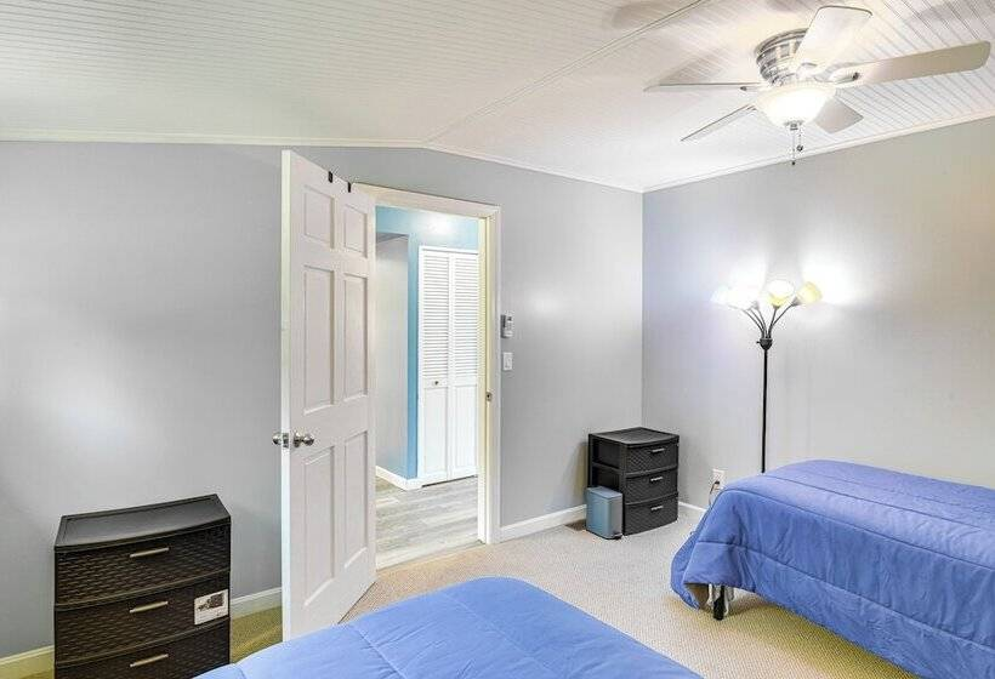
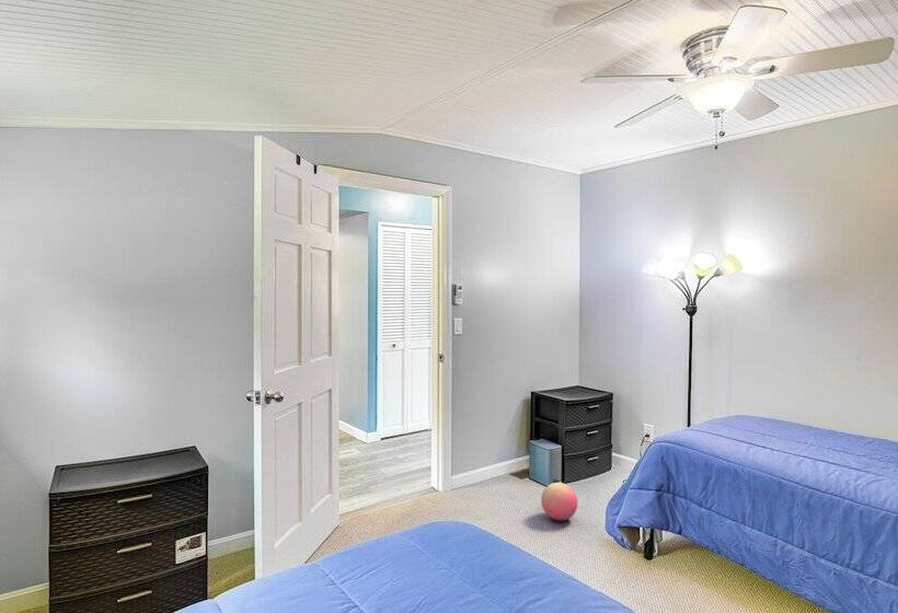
+ ball [540,482,578,522]
